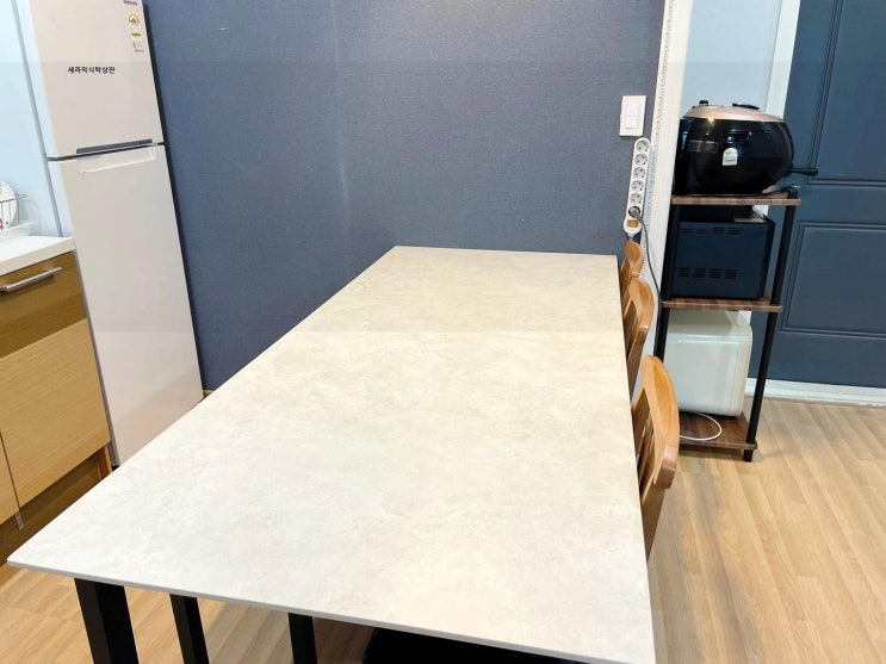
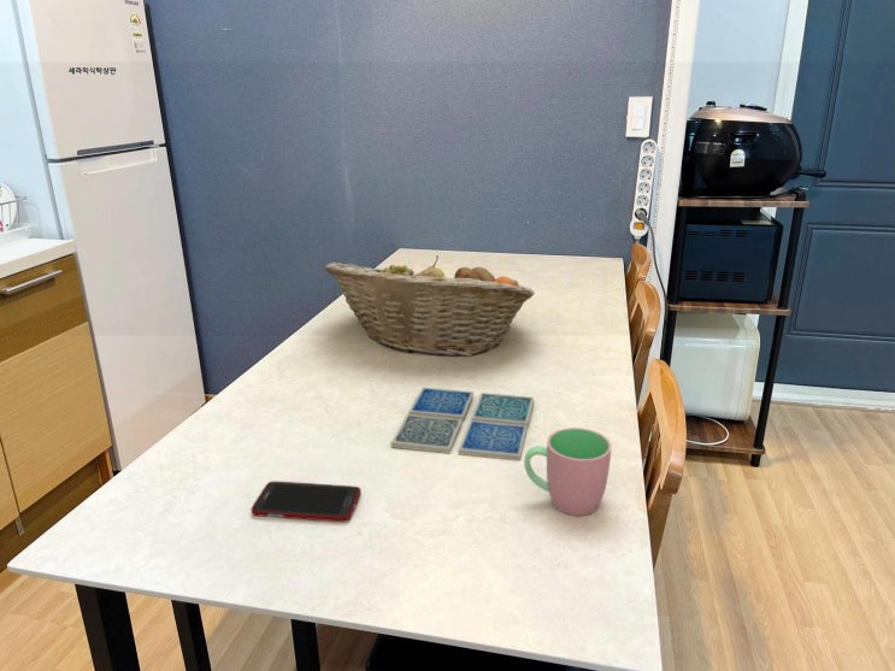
+ cup [523,426,613,517]
+ drink coaster [390,387,535,461]
+ cell phone [251,481,363,523]
+ fruit basket [324,254,536,358]
